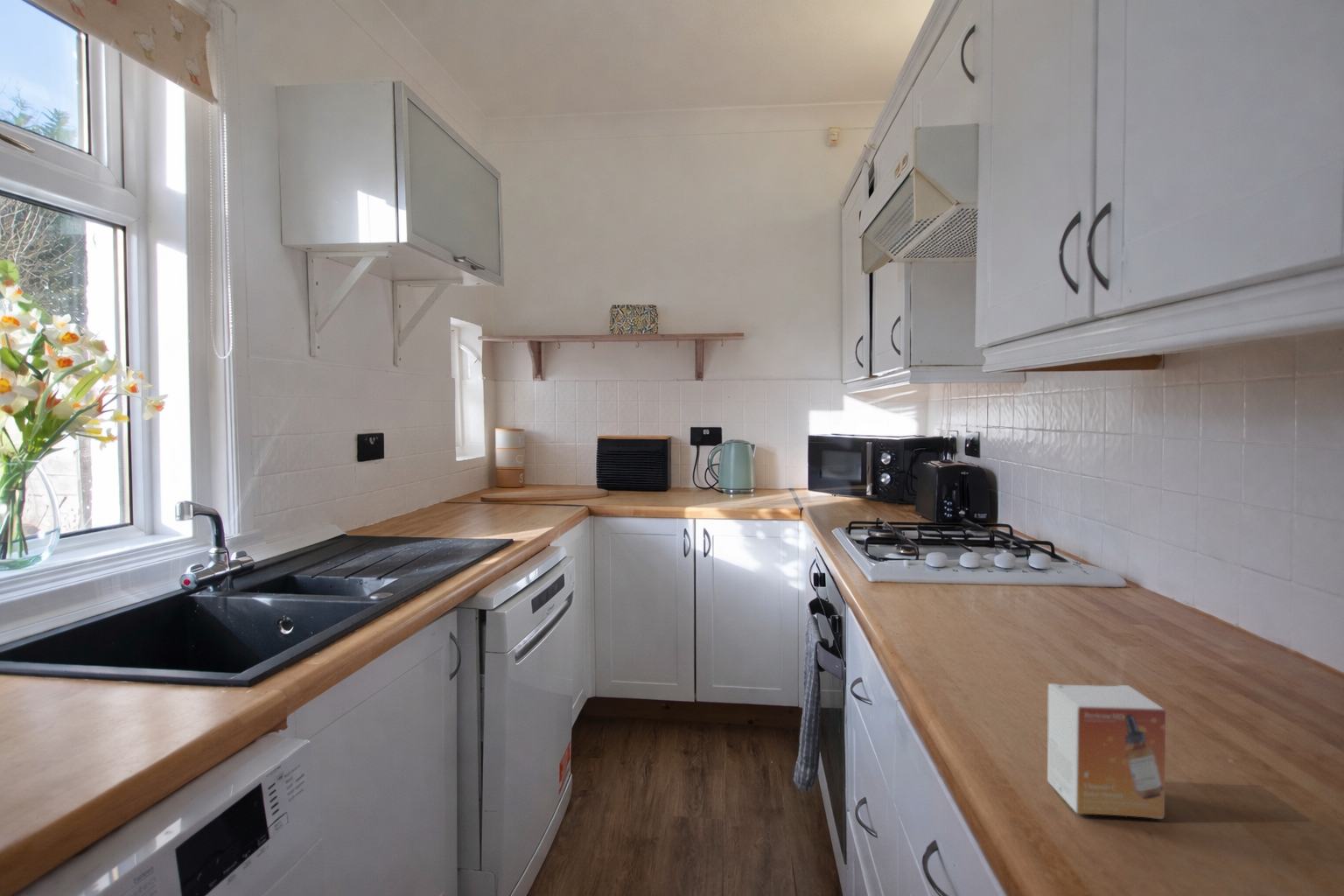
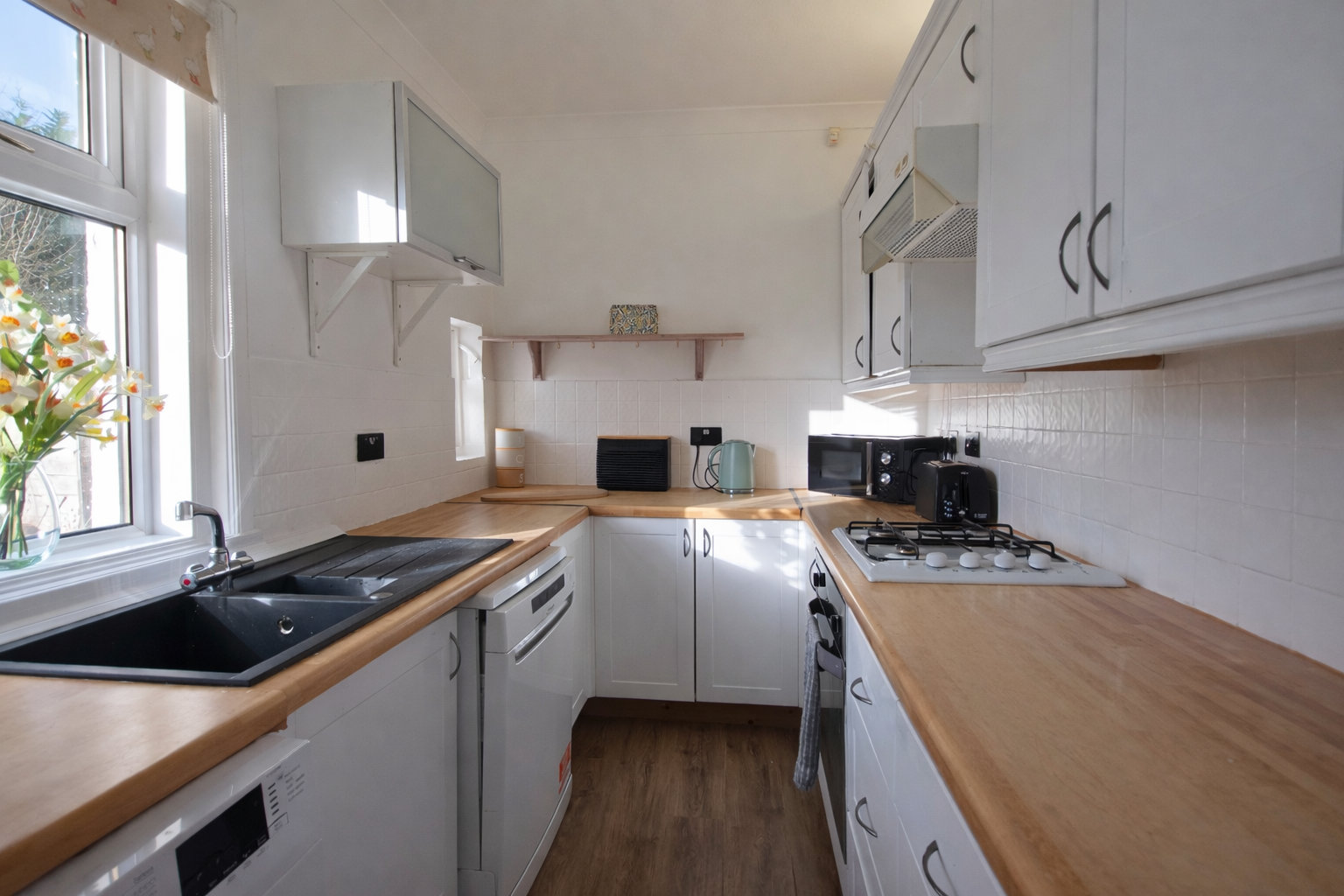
- small box [1047,683,1166,820]
